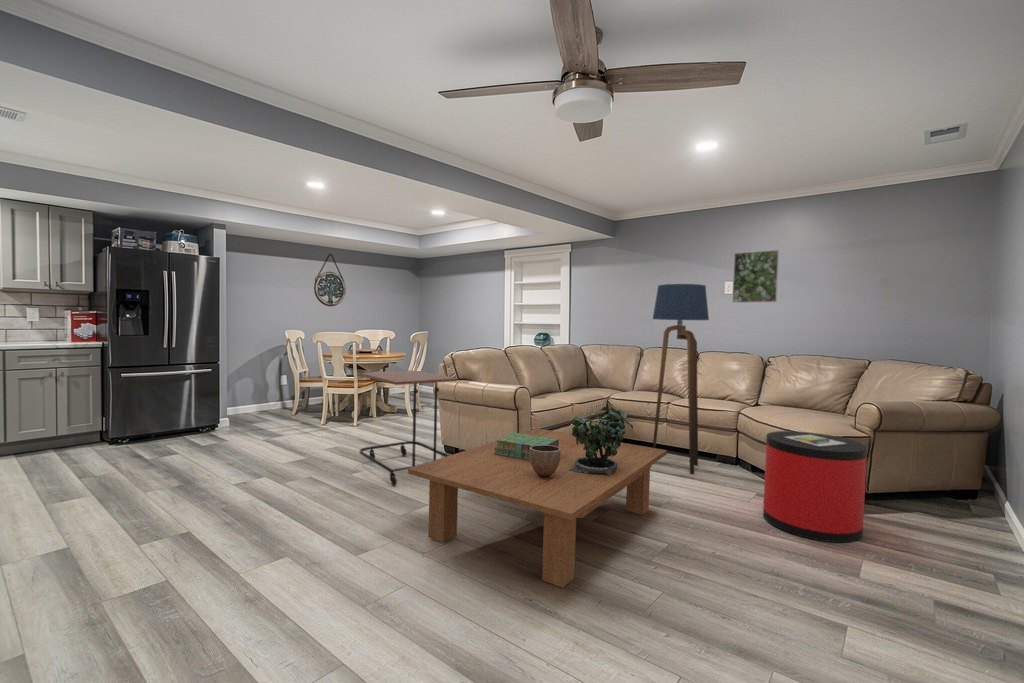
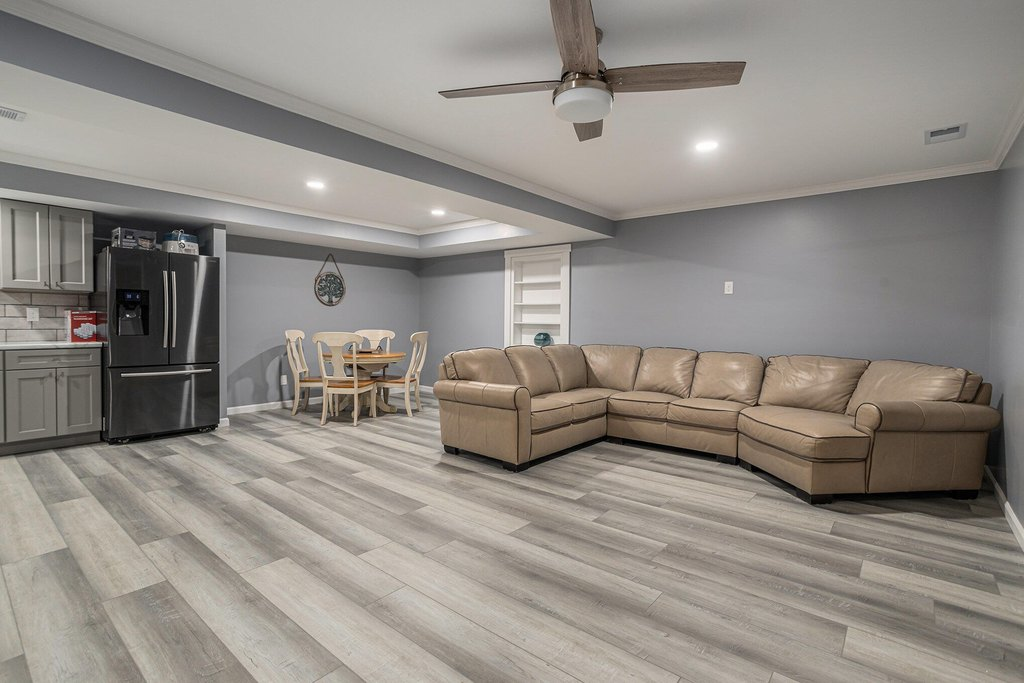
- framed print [731,249,780,304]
- potted plant [568,404,634,476]
- stack of books [494,432,560,460]
- coffee table [407,427,668,589]
- side table [359,370,458,487]
- floor lamp [652,283,710,475]
- trash can [762,430,868,543]
- decorative bowl [530,445,560,477]
